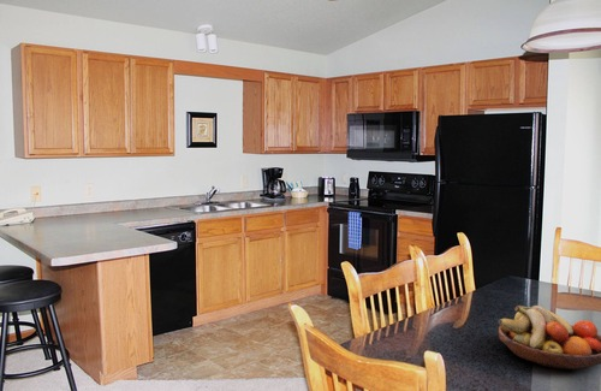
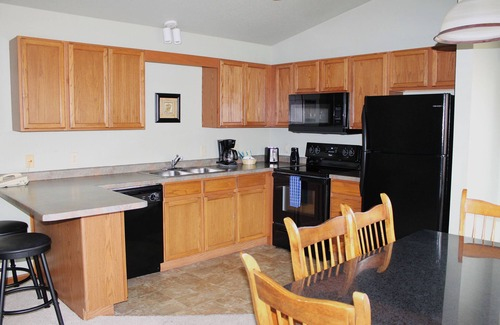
- fruit bowl [496,304,601,371]
